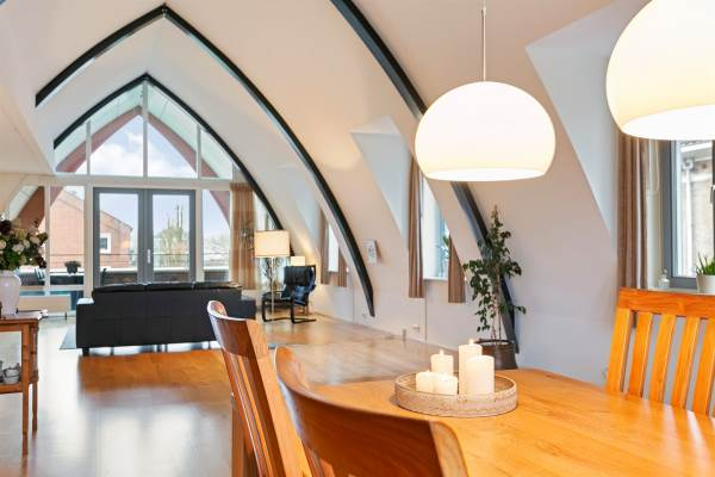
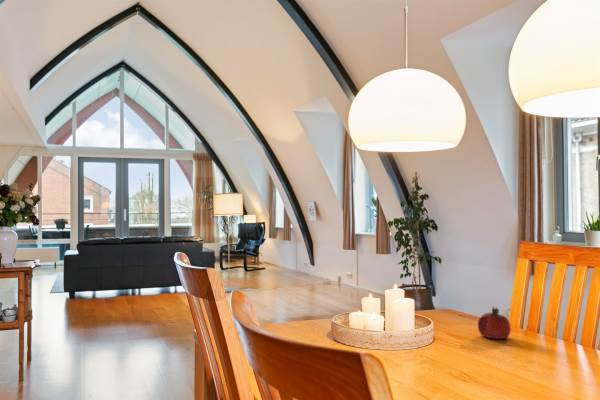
+ fruit [477,306,512,340]
